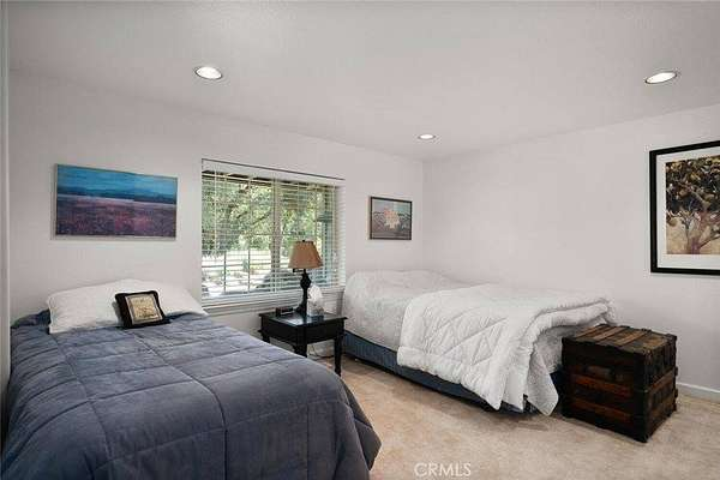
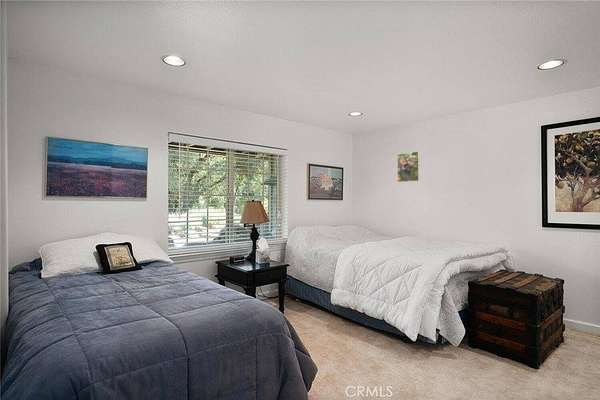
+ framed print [396,150,421,183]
